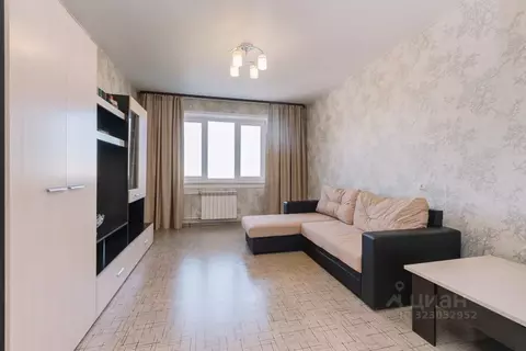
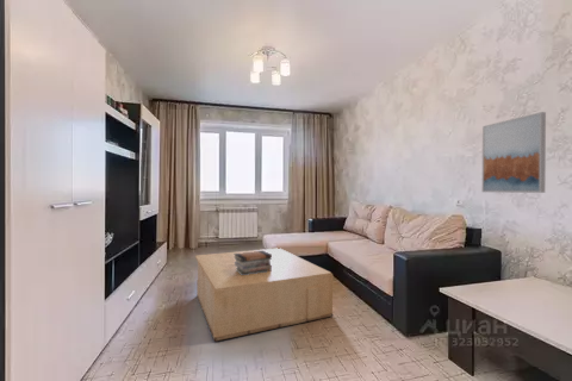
+ wall art [481,111,547,194]
+ book stack [234,251,272,275]
+ coffee table [194,248,334,342]
